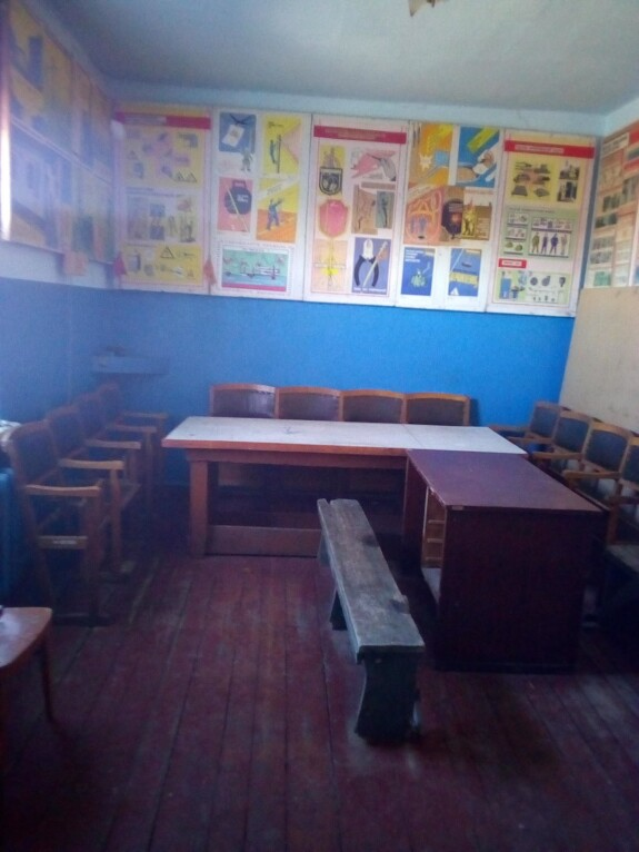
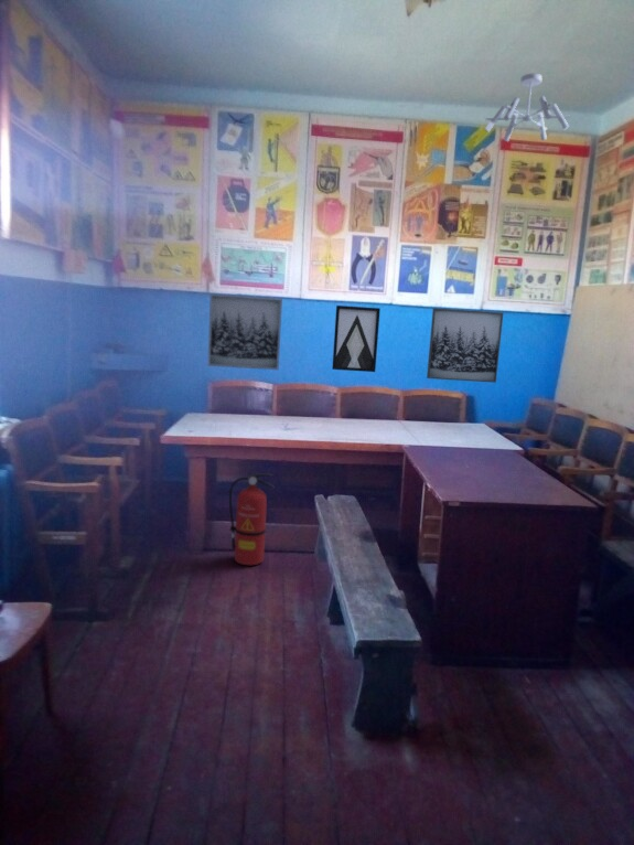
+ wall art [207,292,283,371]
+ fire extinguisher [228,472,275,566]
+ wall art [331,304,382,373]
+ ceiling light fixture [484,73,571,142]
+ wall art [426,307,504,384]
